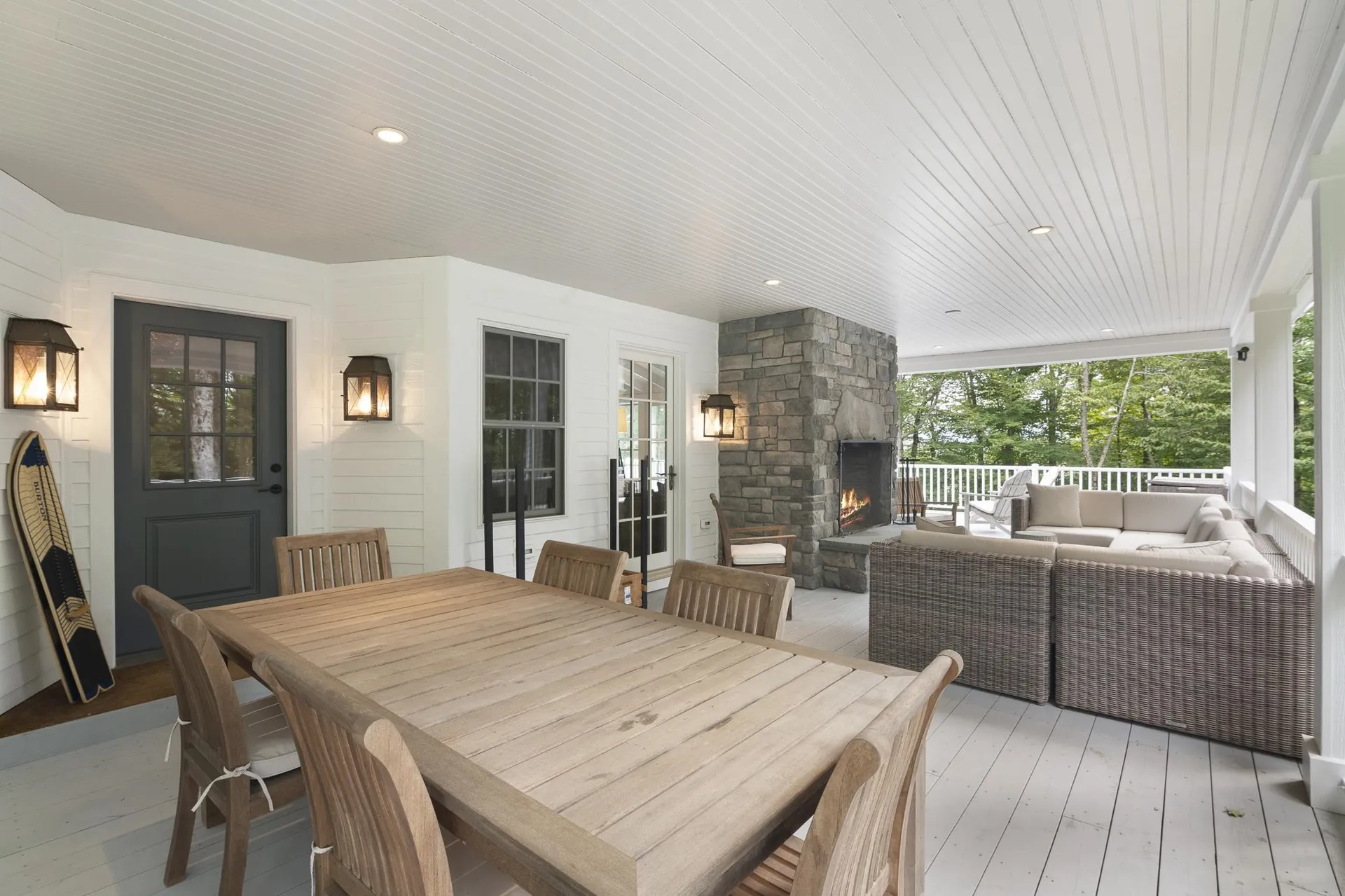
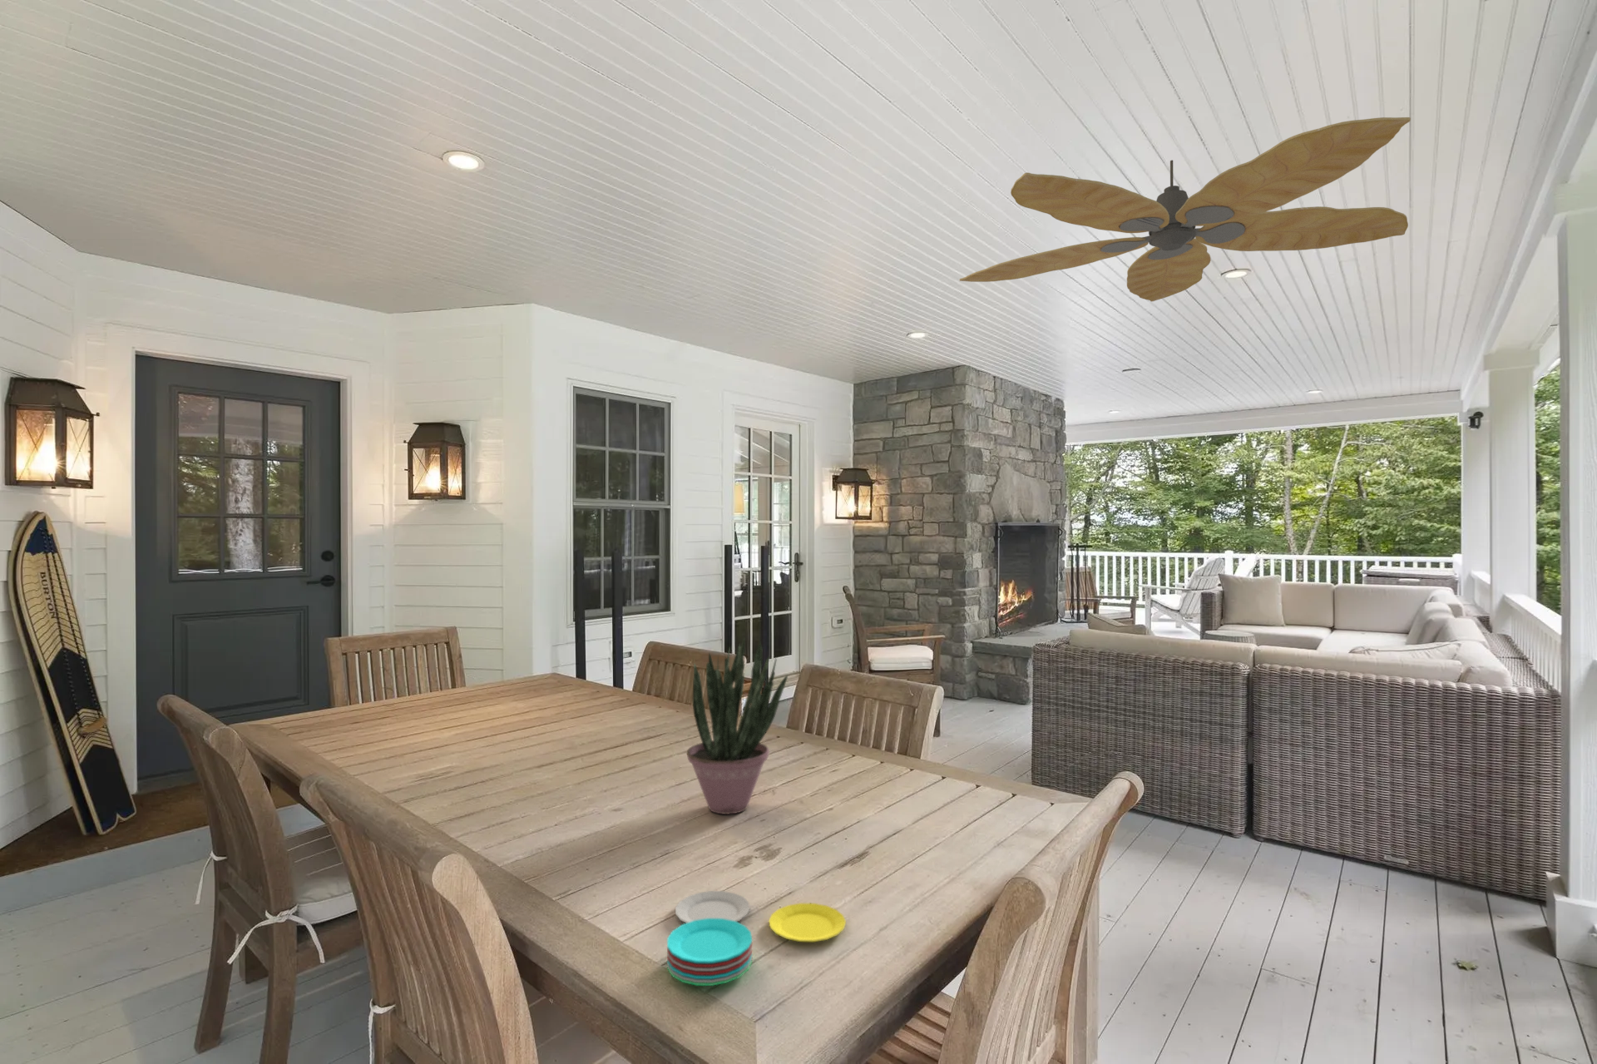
+ plate [666,891,847,987]
+ potted plant [686,636,788,816]
+ ceiling fan [959,116,1412,302]
